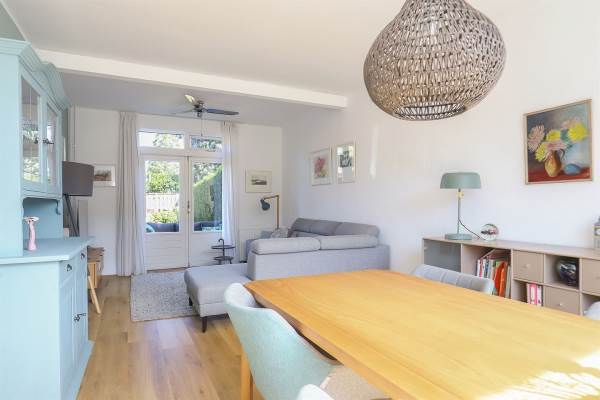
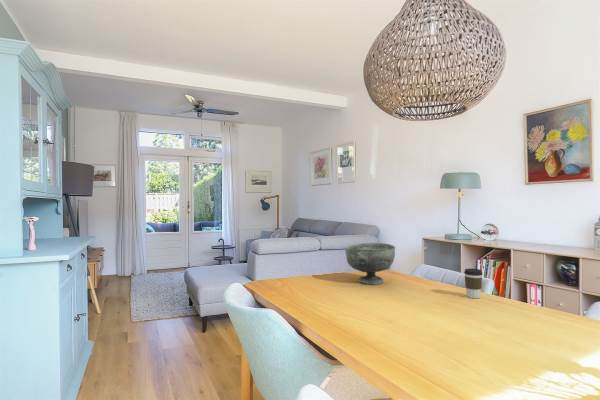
+ coffee cup [463,268,484,299]
+ decorative bowl [344,242,396,285]
